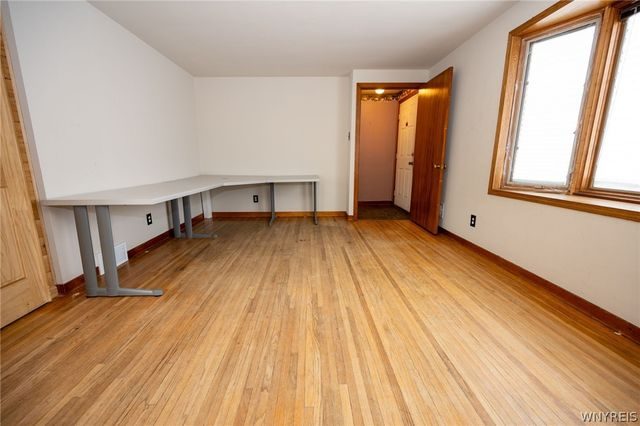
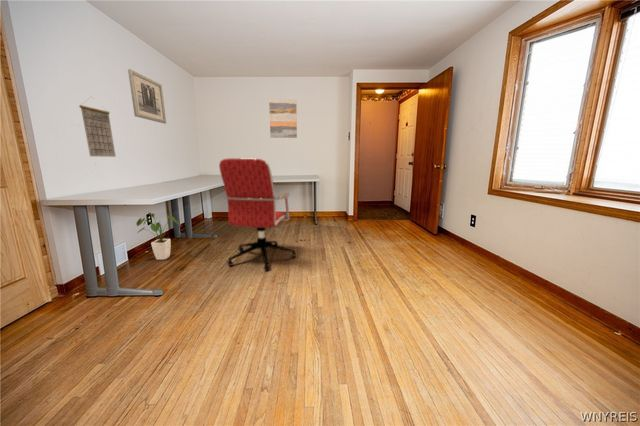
+ wall art [127,68,167,125]
+ calendar [78,96,117,158]
+ house plant [136,211,182,261]
+ wall art [268,99,298,139]
+ office chair [218,157,297,272]
